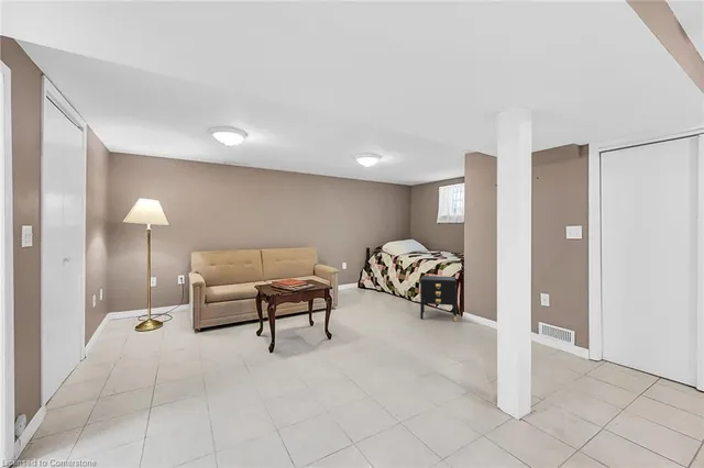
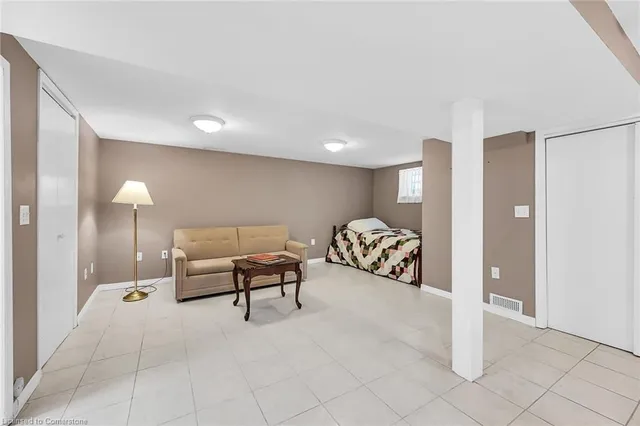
- nightstand [419,275,458,322]
